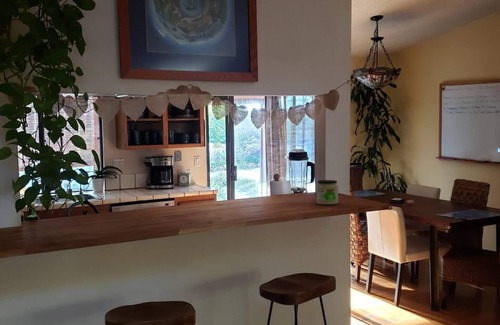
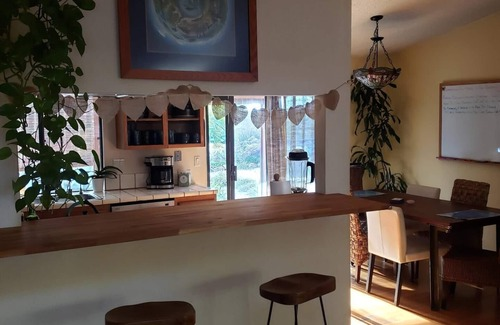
- jar [316,179,339,206]
